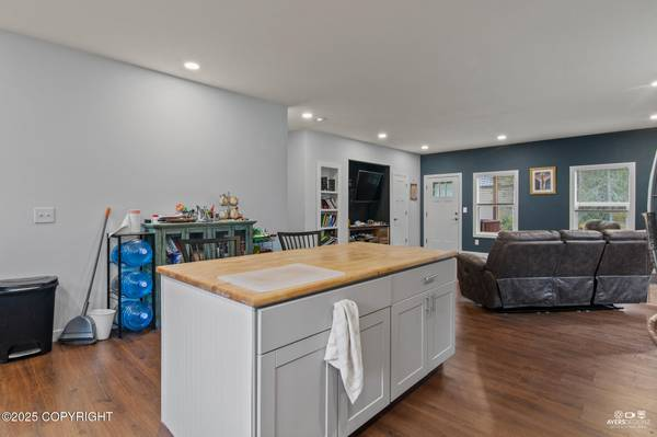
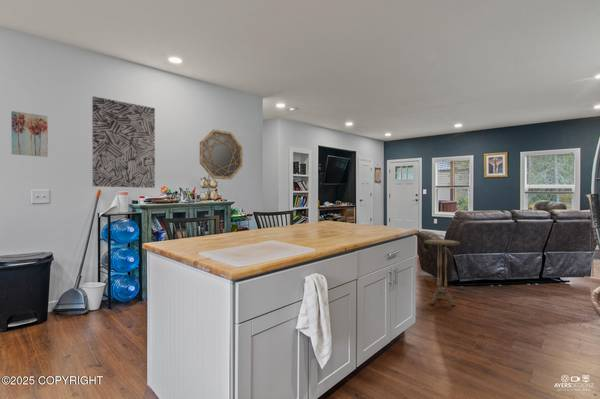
+ wall art [10,110,49,158]
+ home mirror [199,129,244,180]
+ wall art [91,95,156,189]
+ side table [423,238,461,307]
